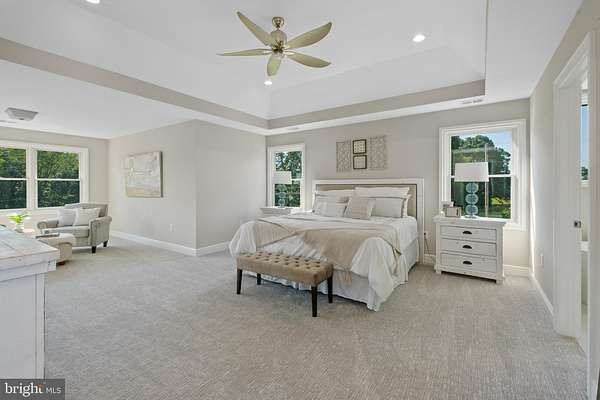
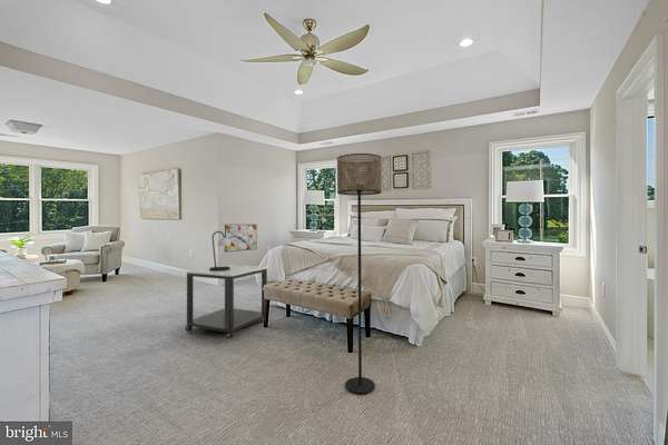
+ wall art [224,224,258,253]
+ table lamp [209,230,230,271]
+ side table [185,264,268,340]
+ floor lamp [336,152,383,395]
